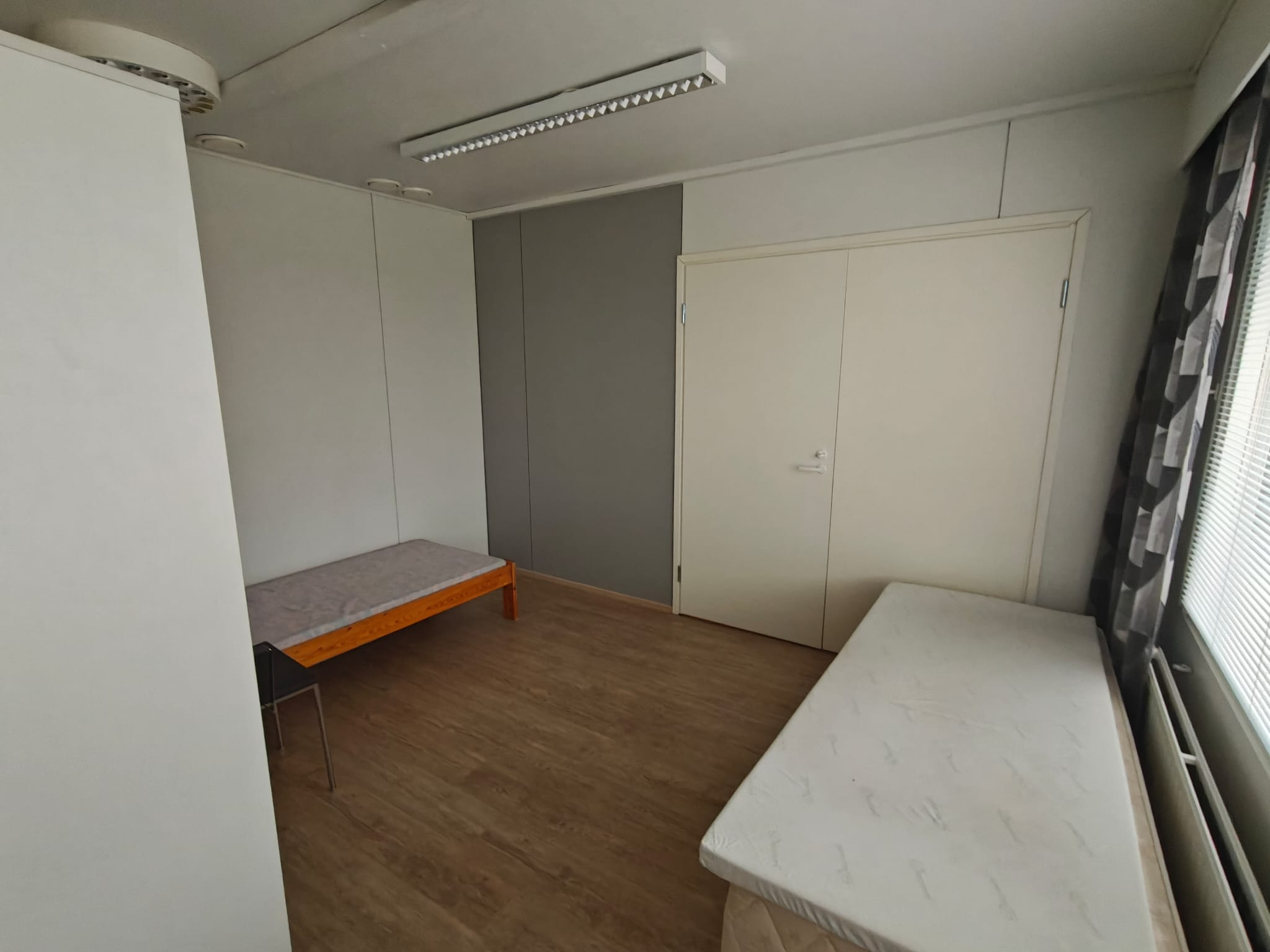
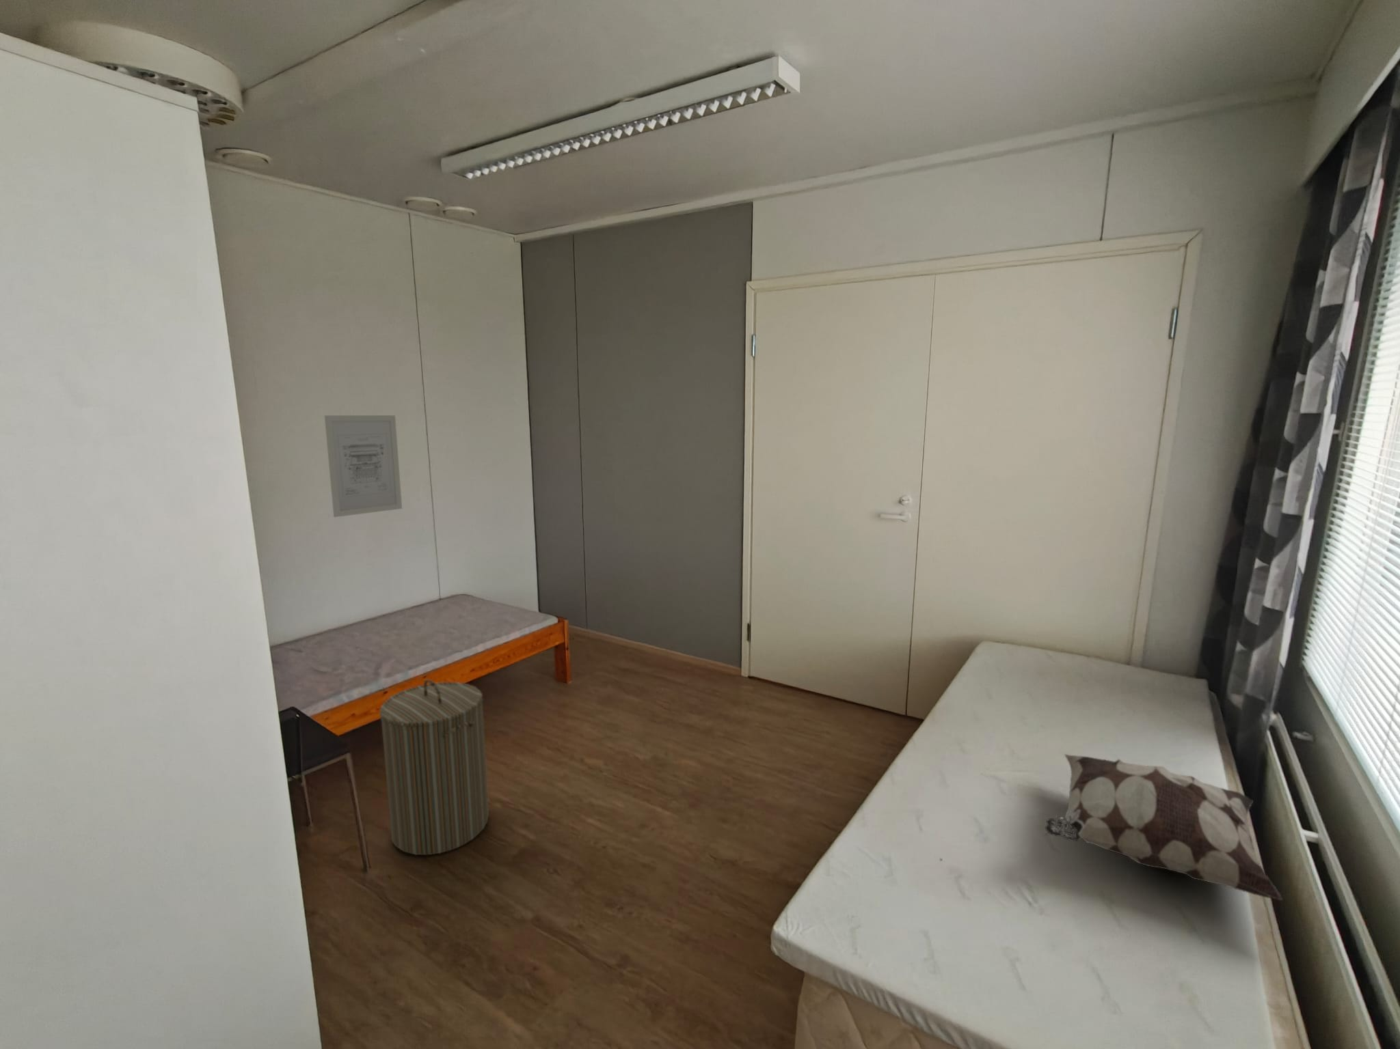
+ laundry hamper [379,678,489,856]
+ wall art [324,414,402,518]
+ decorative pillow [1045,754,1283,901]
